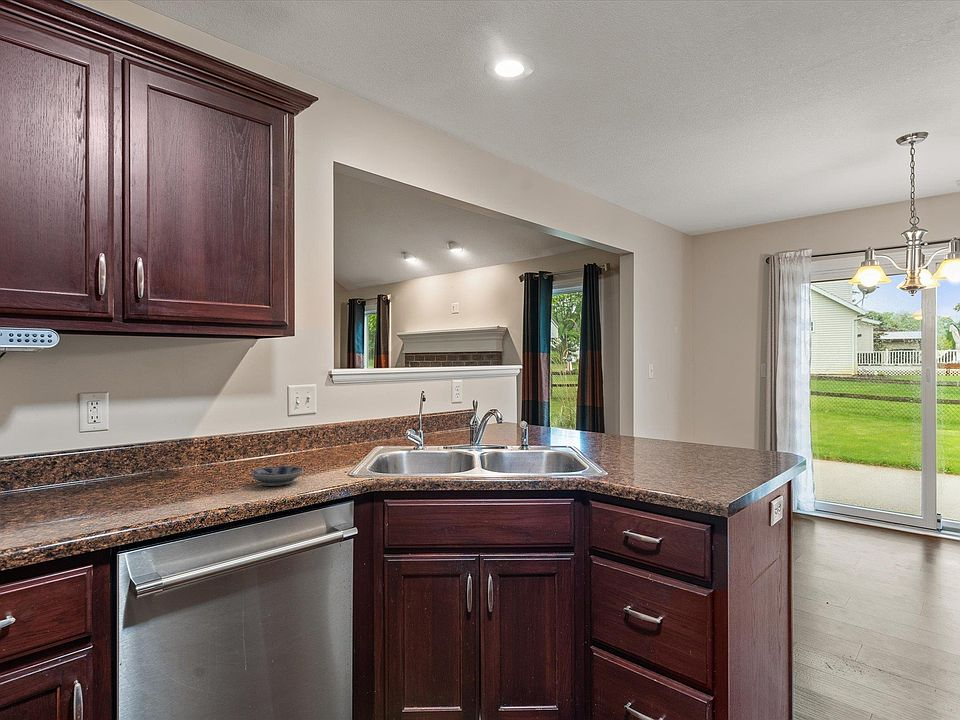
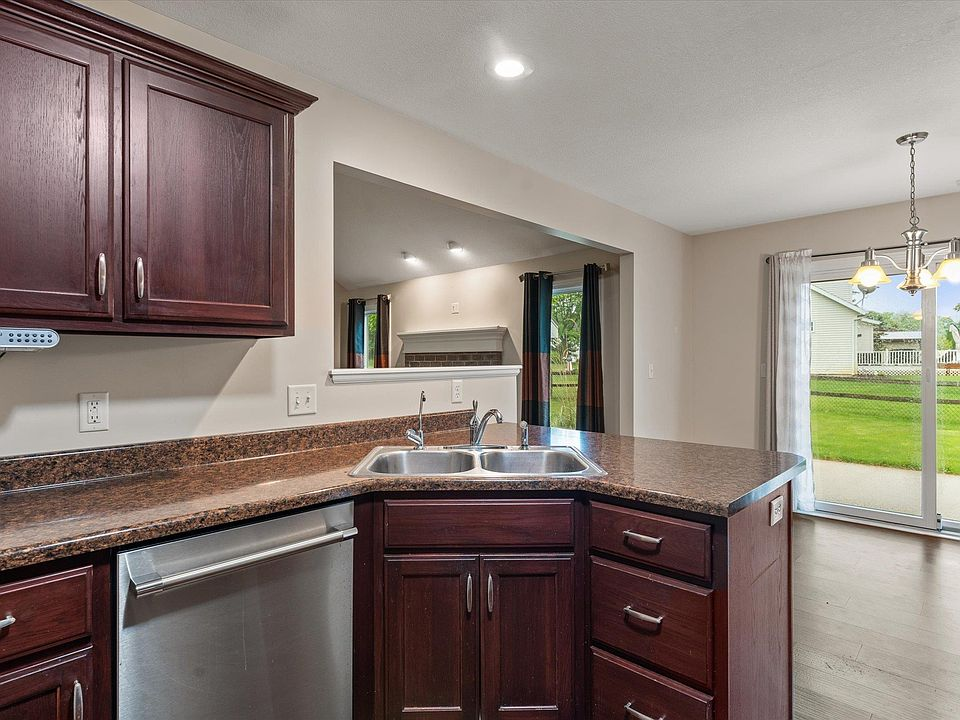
- bowl [250,465,304,487]
